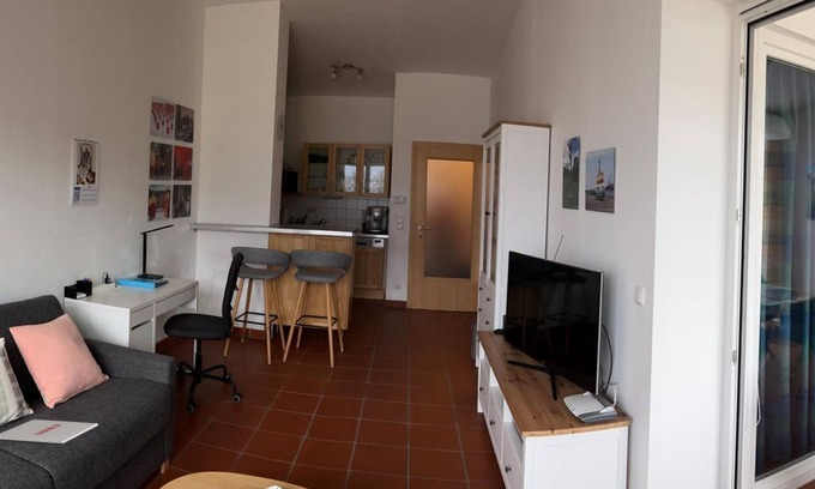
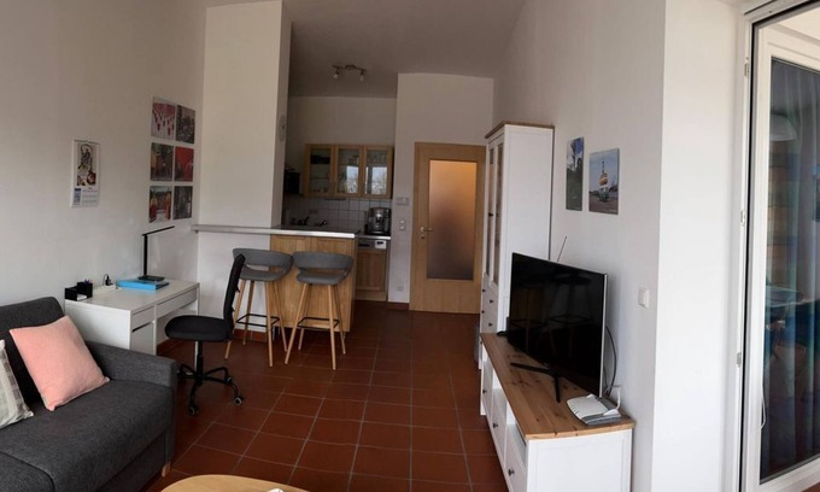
- magazine [0,418,99,445]
